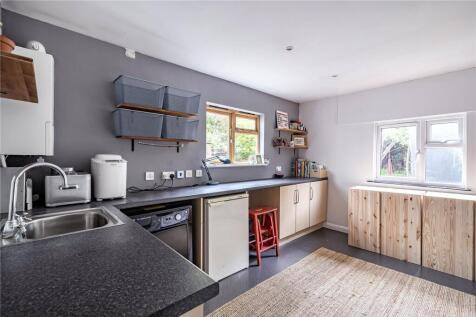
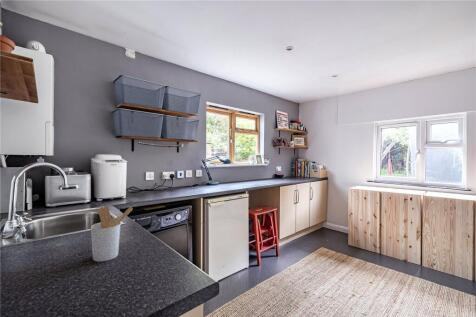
+ utensil holder [90,205,134,263]
